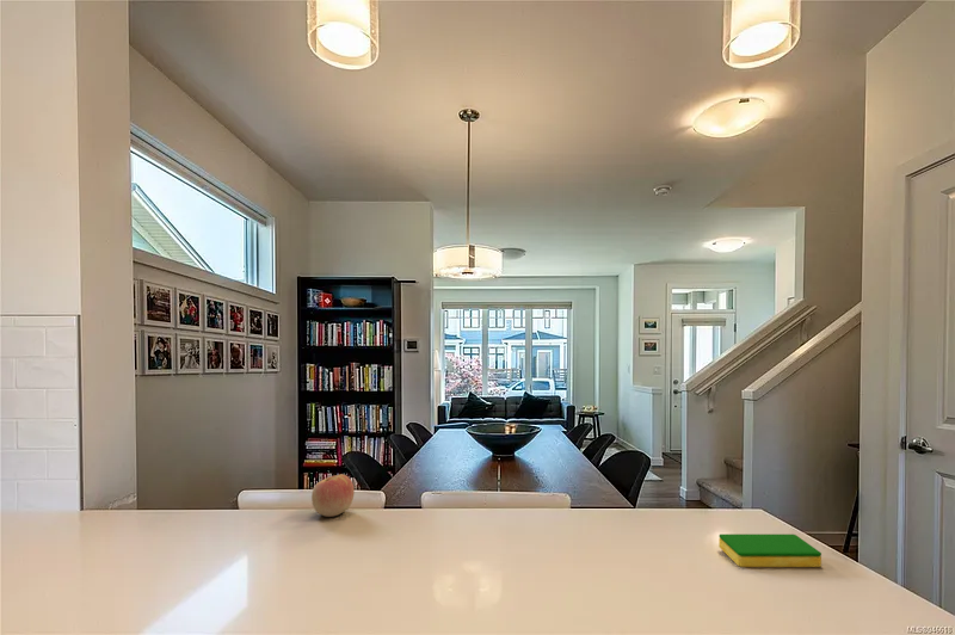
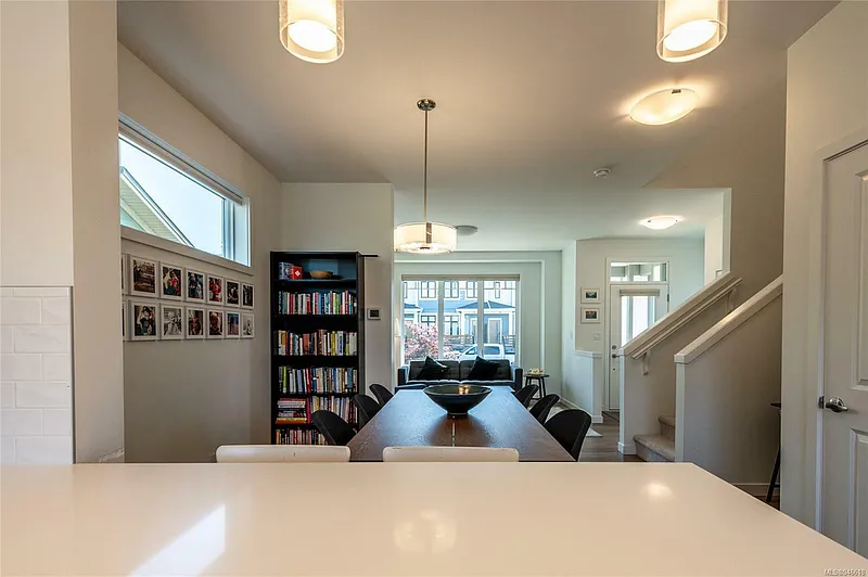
- apple [310,473,356,518]
- dish sponge [717,534,822,568]
